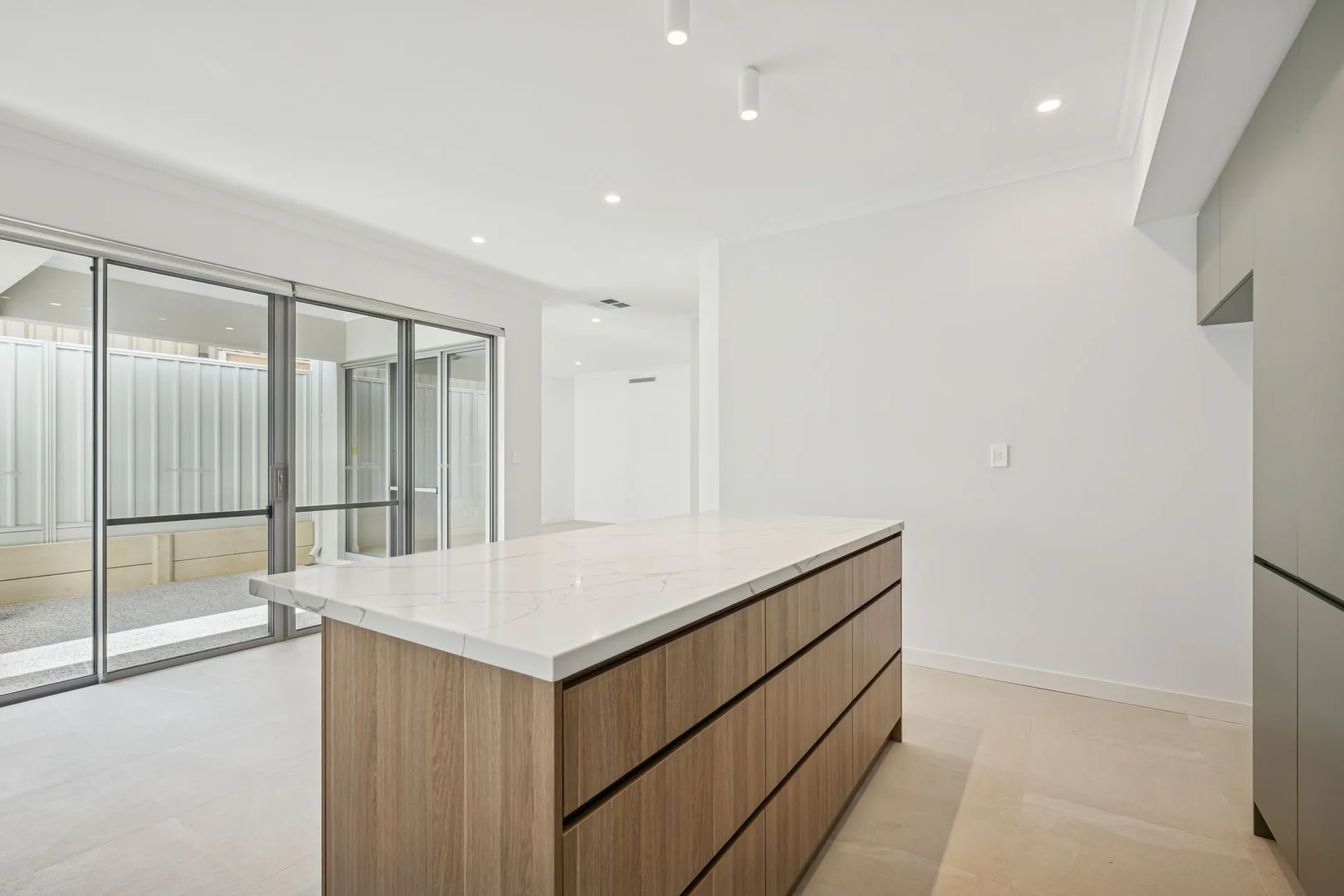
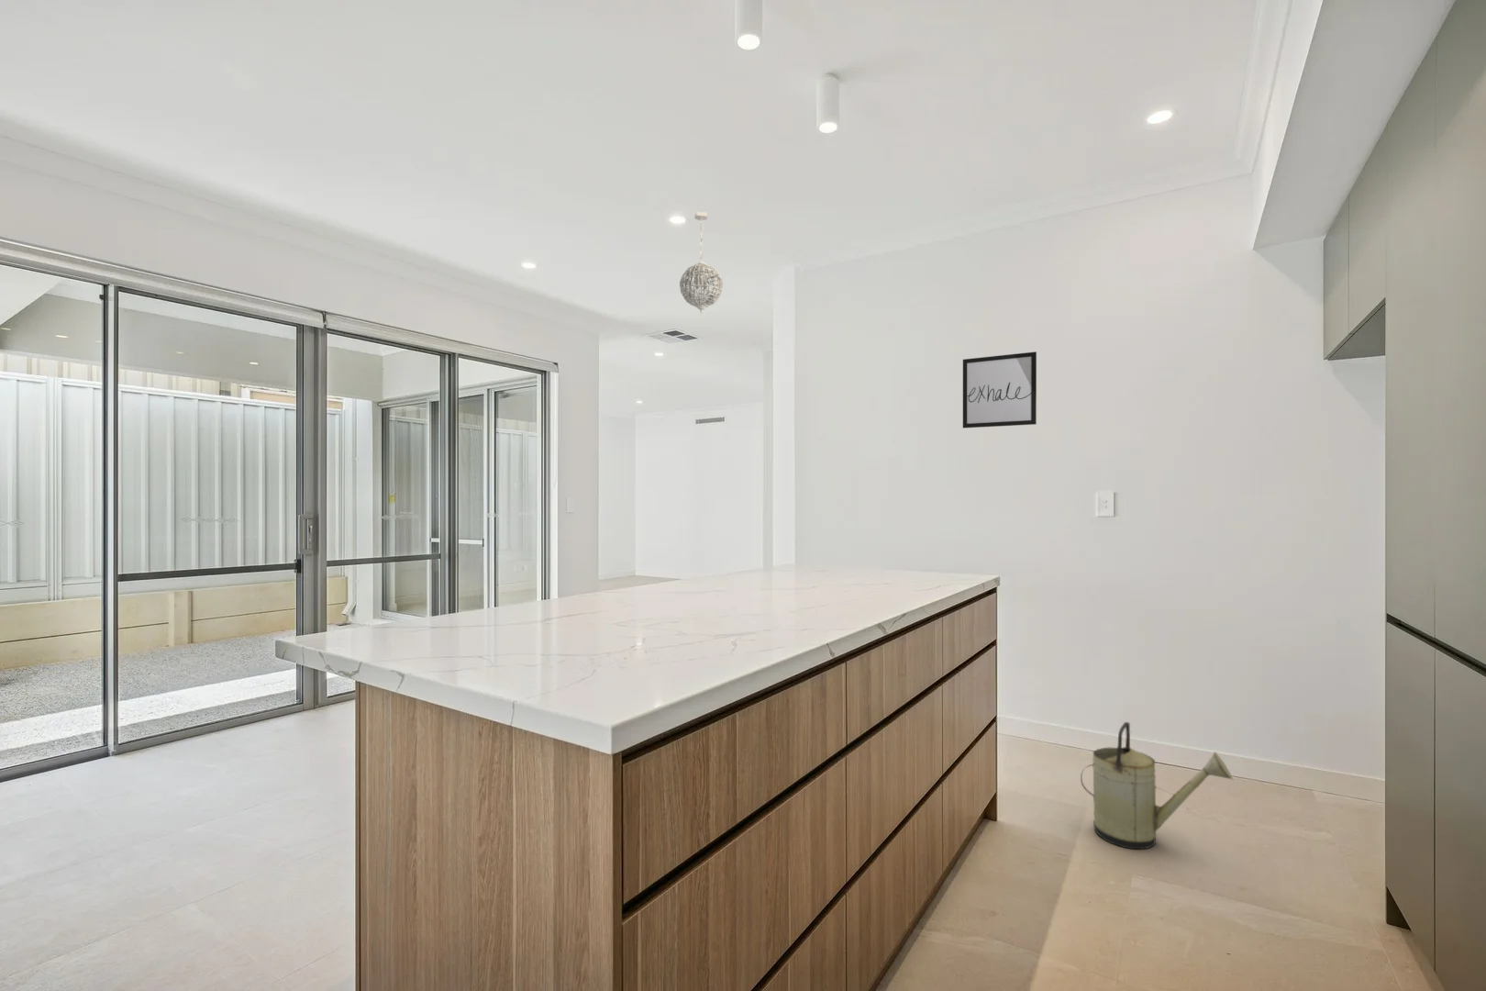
+ wall art [962,351,1037,428]
+ watering can [1079,721,1235,851]
+ pendant light [679,211,724,315]
